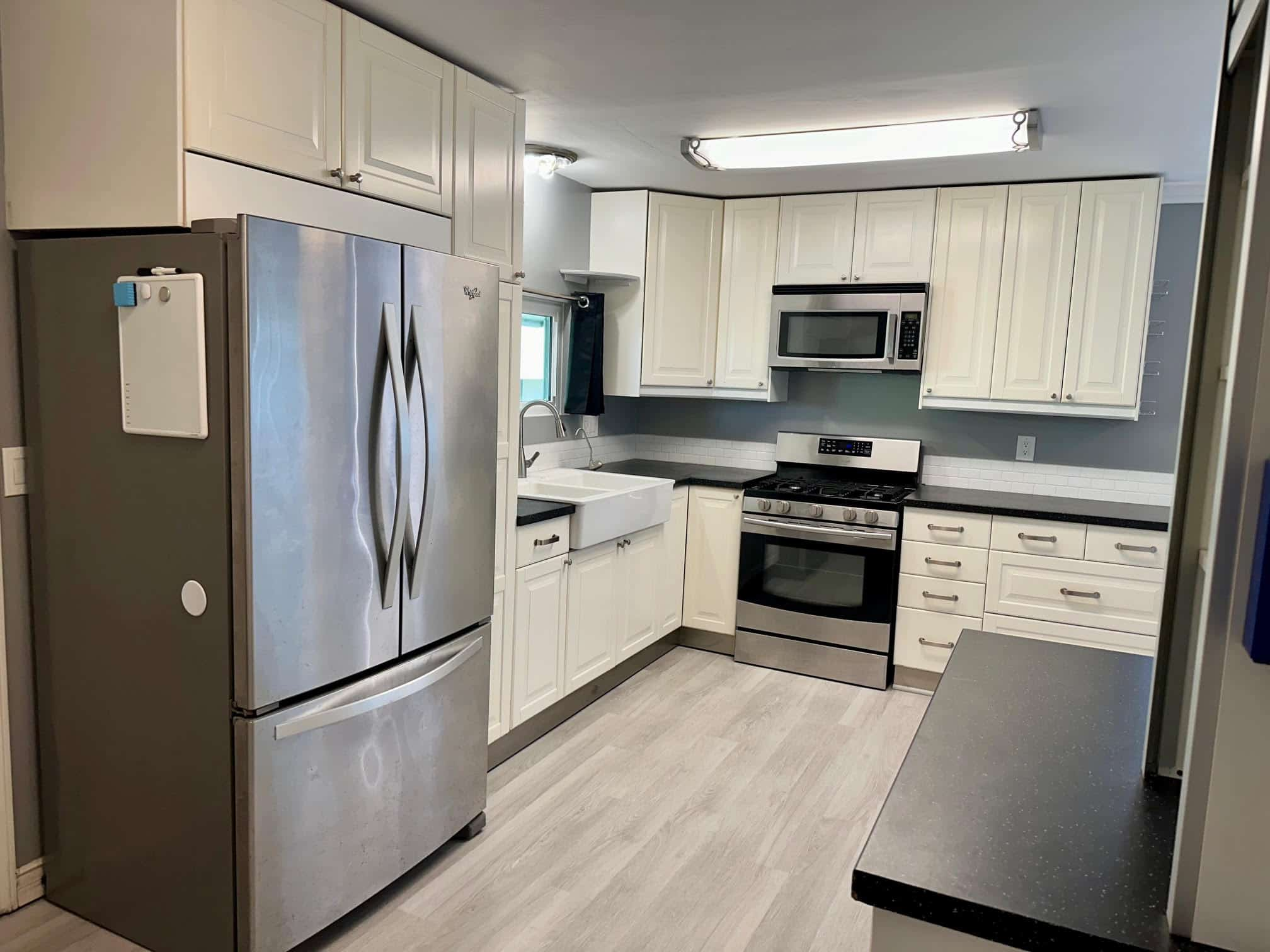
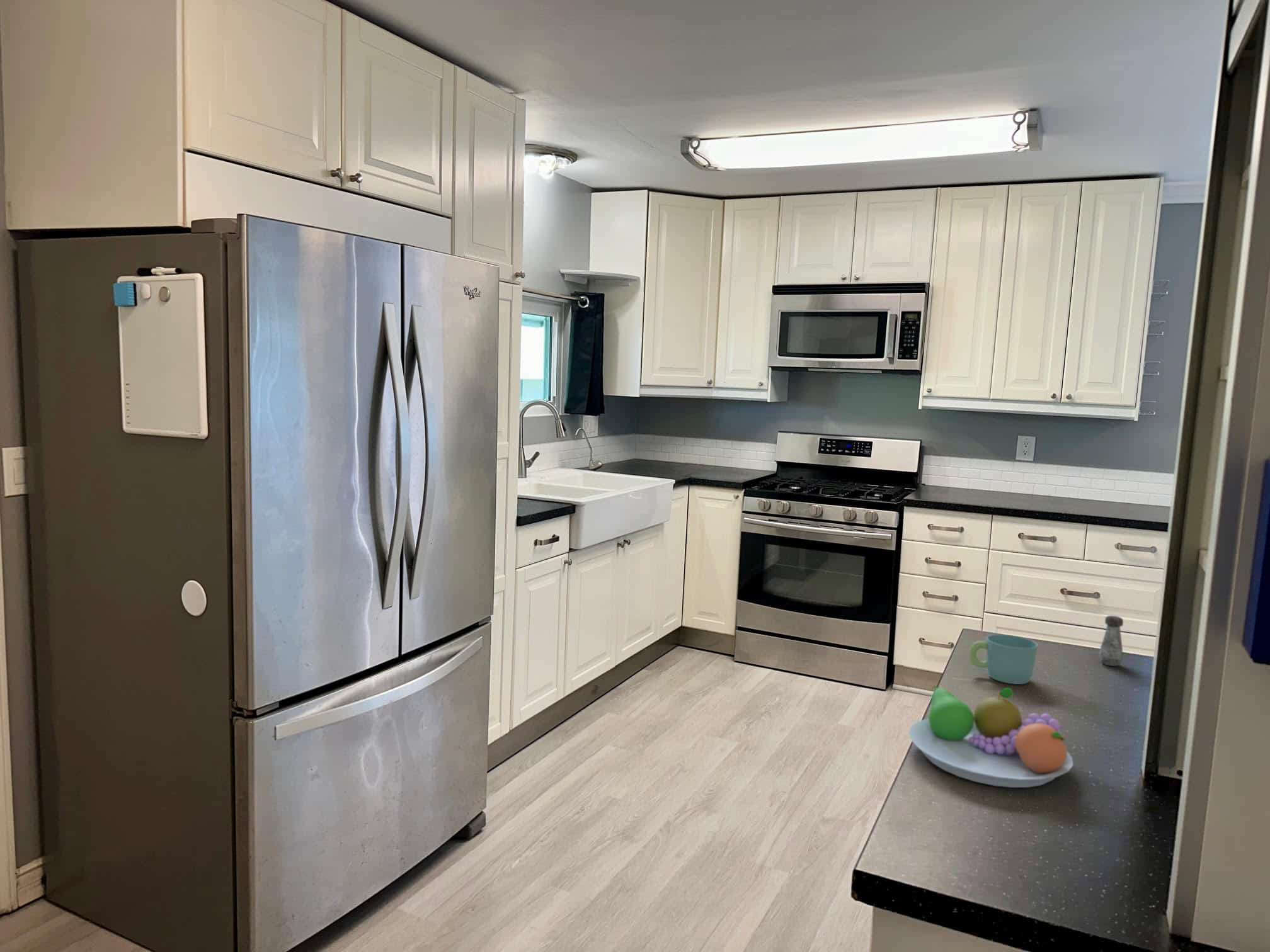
+ fruit bowl [908,684,1074,788]
+ salt shaker [1098,615,1124,667]
+ mug [969,634,1039,685]
